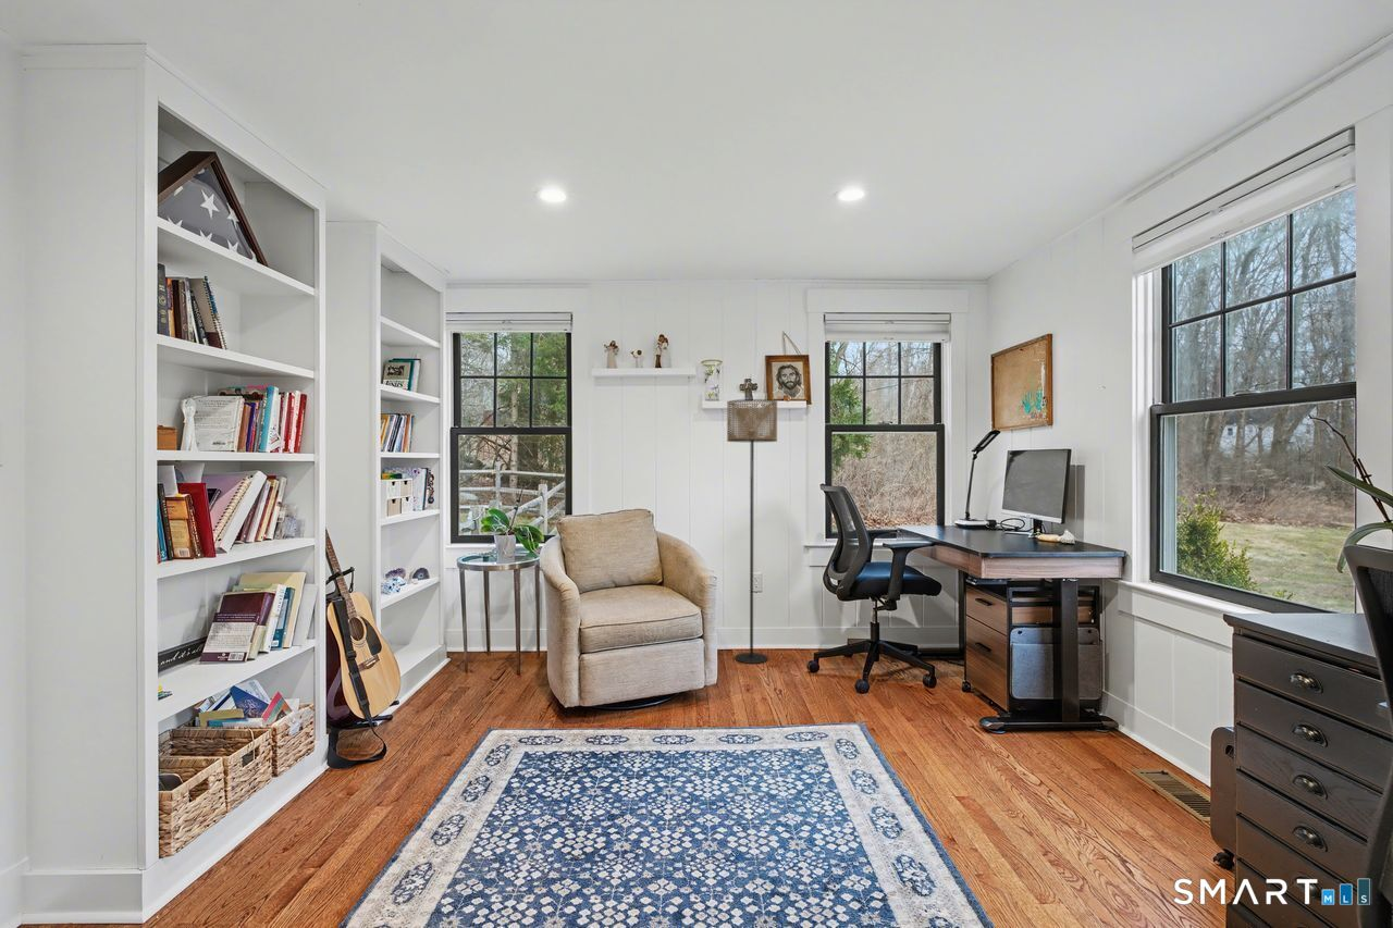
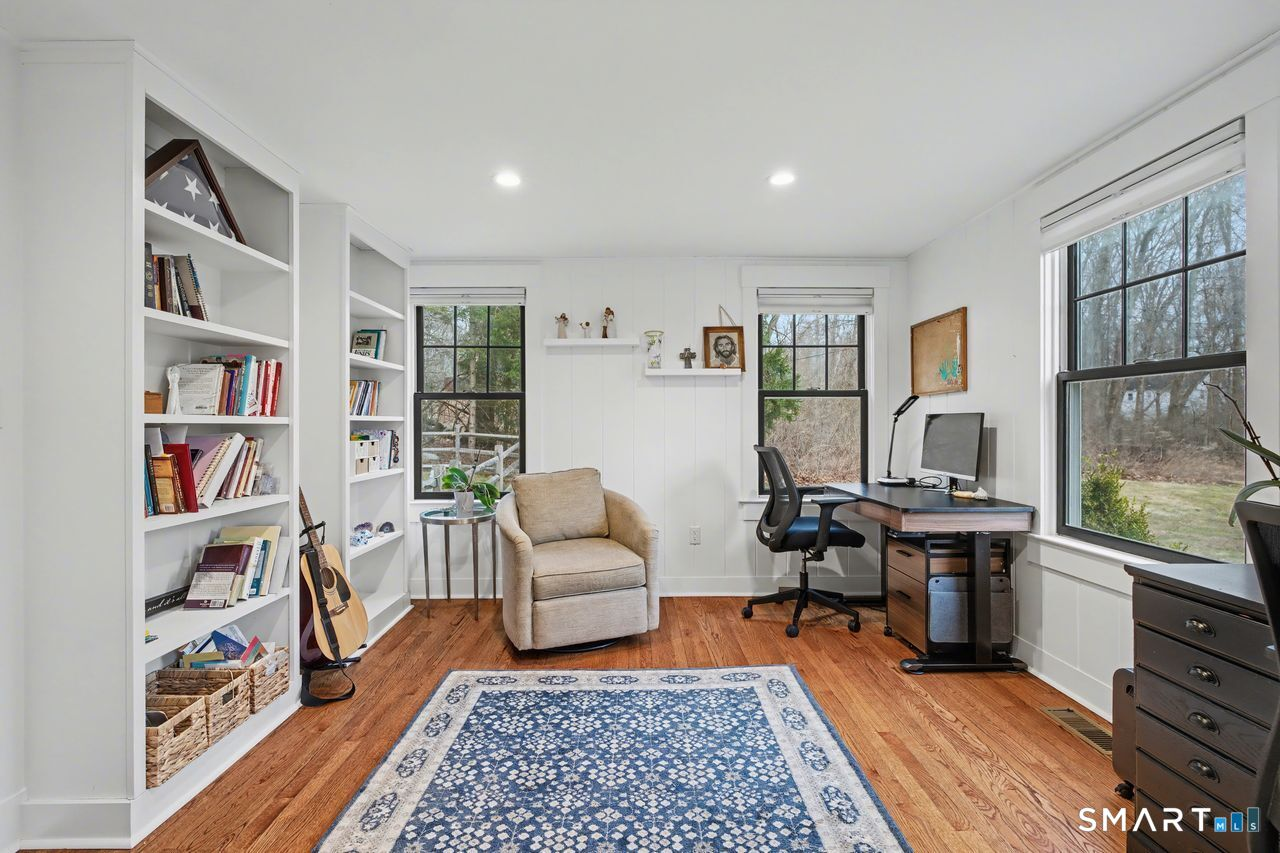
- floor lamp [726,398,778,665]
